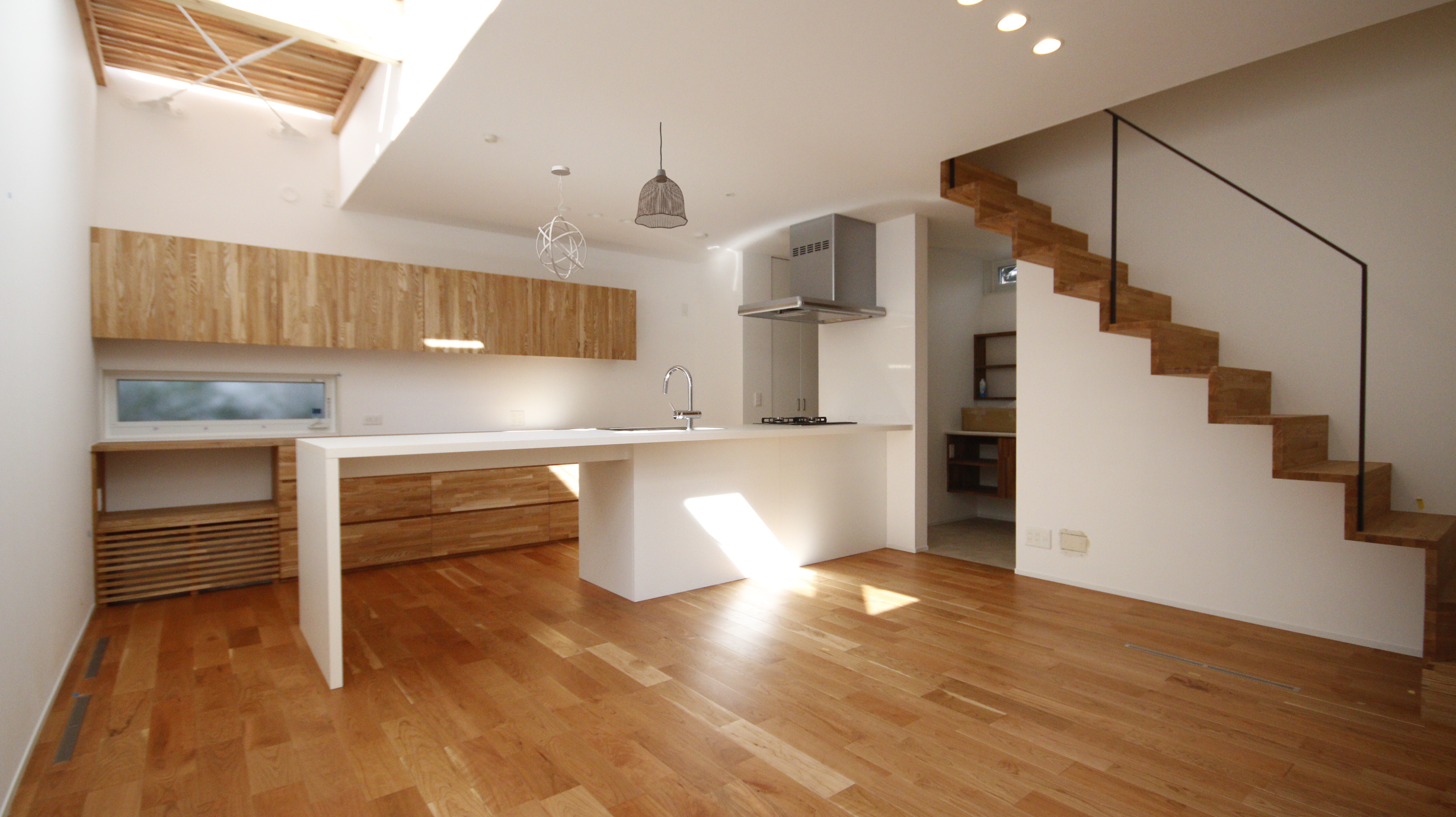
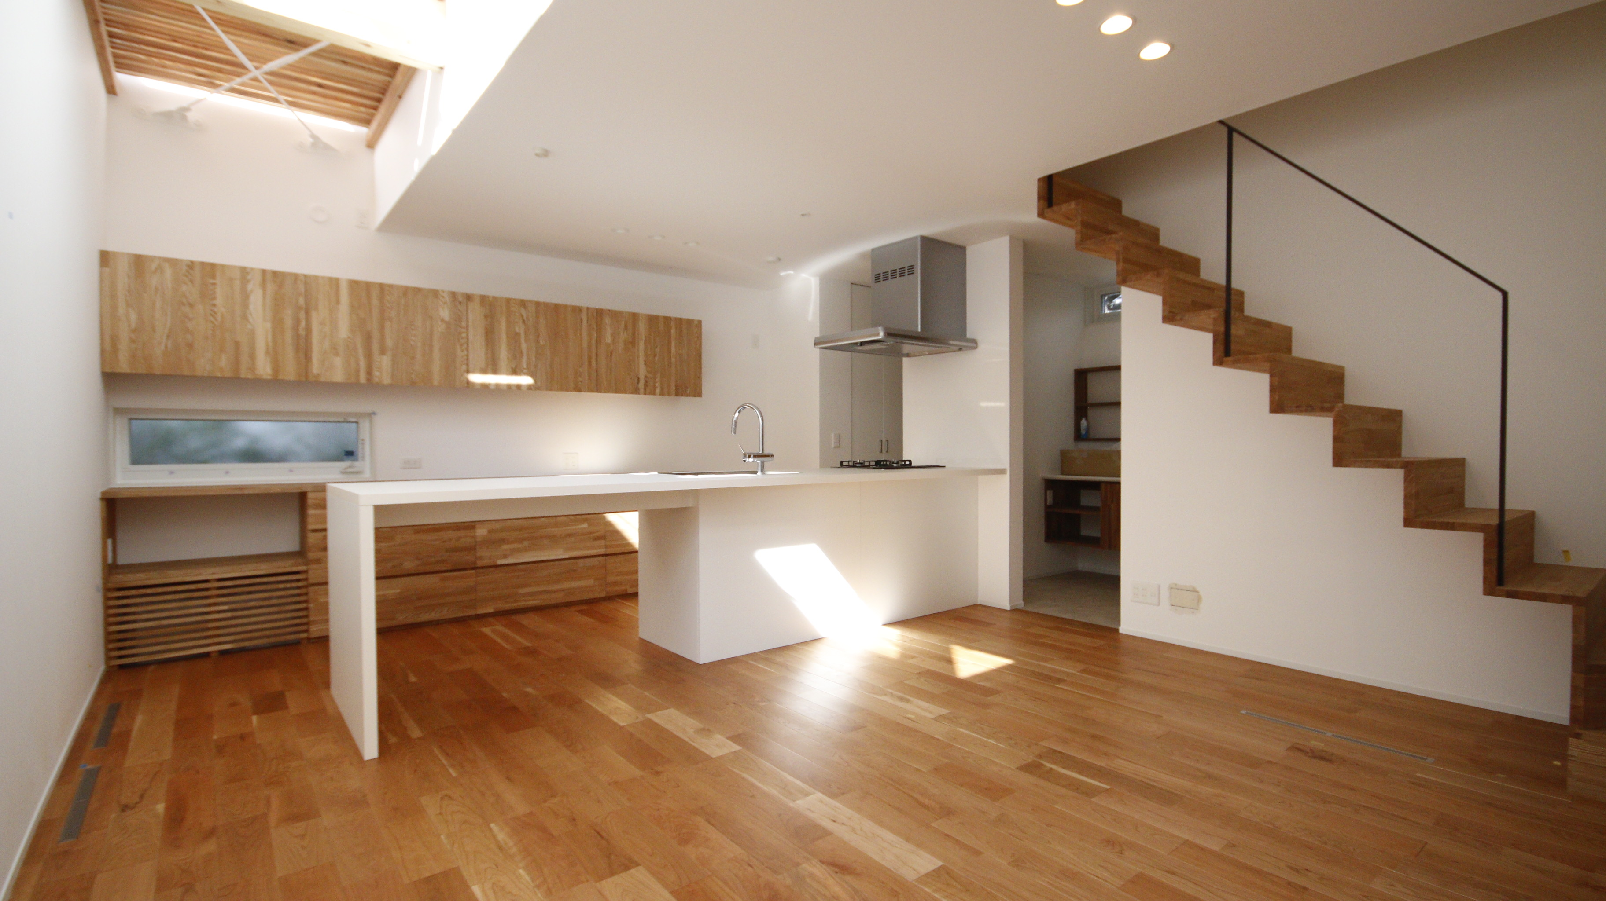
- pendant lamp [634,122,688,229]
- pendant light [536,165,588,280]
